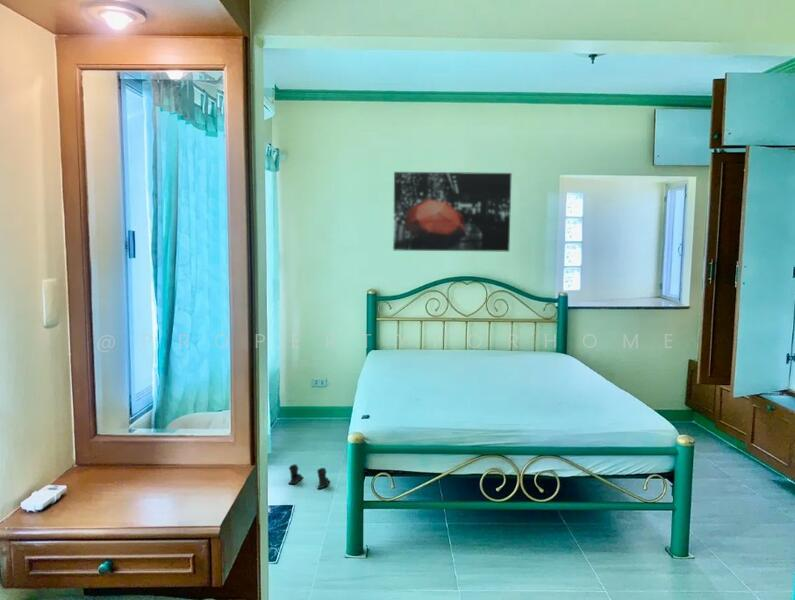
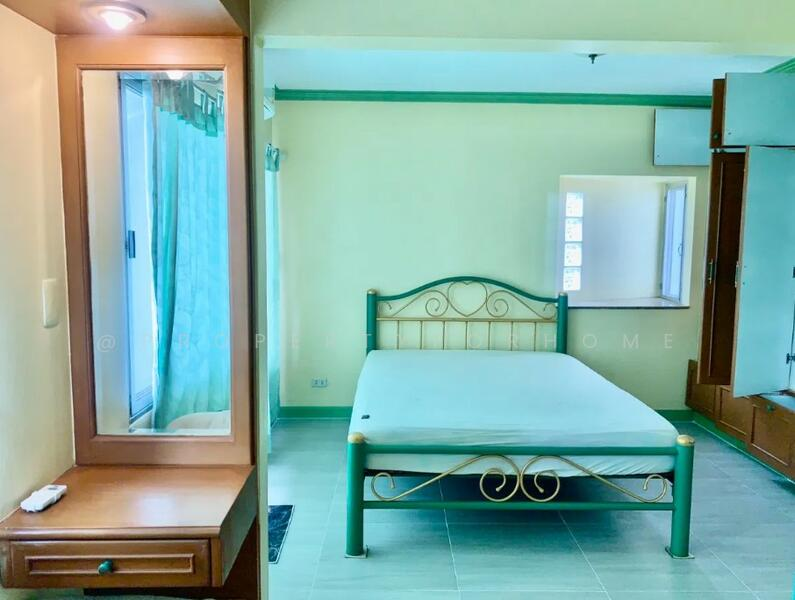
- boots [287,463,331,490]
- wall art [392,171,513,253]
